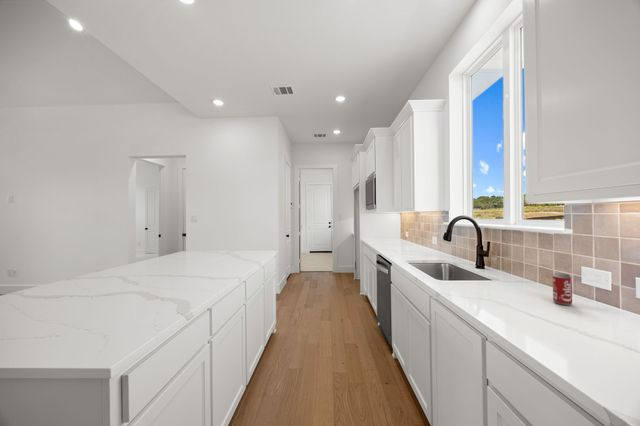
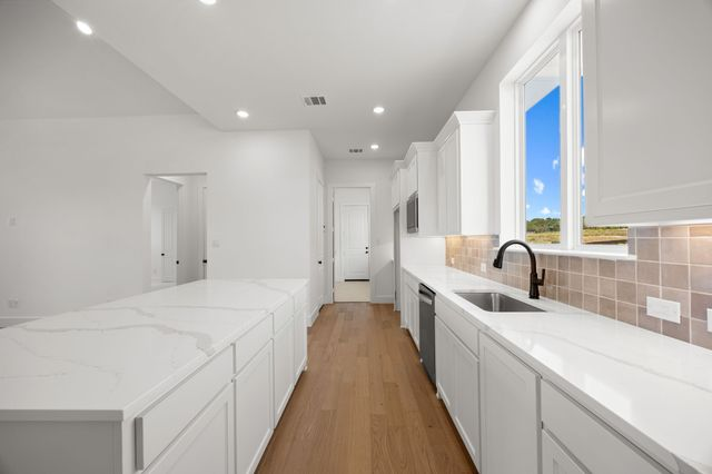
- beverage can [552,272,573,306]
